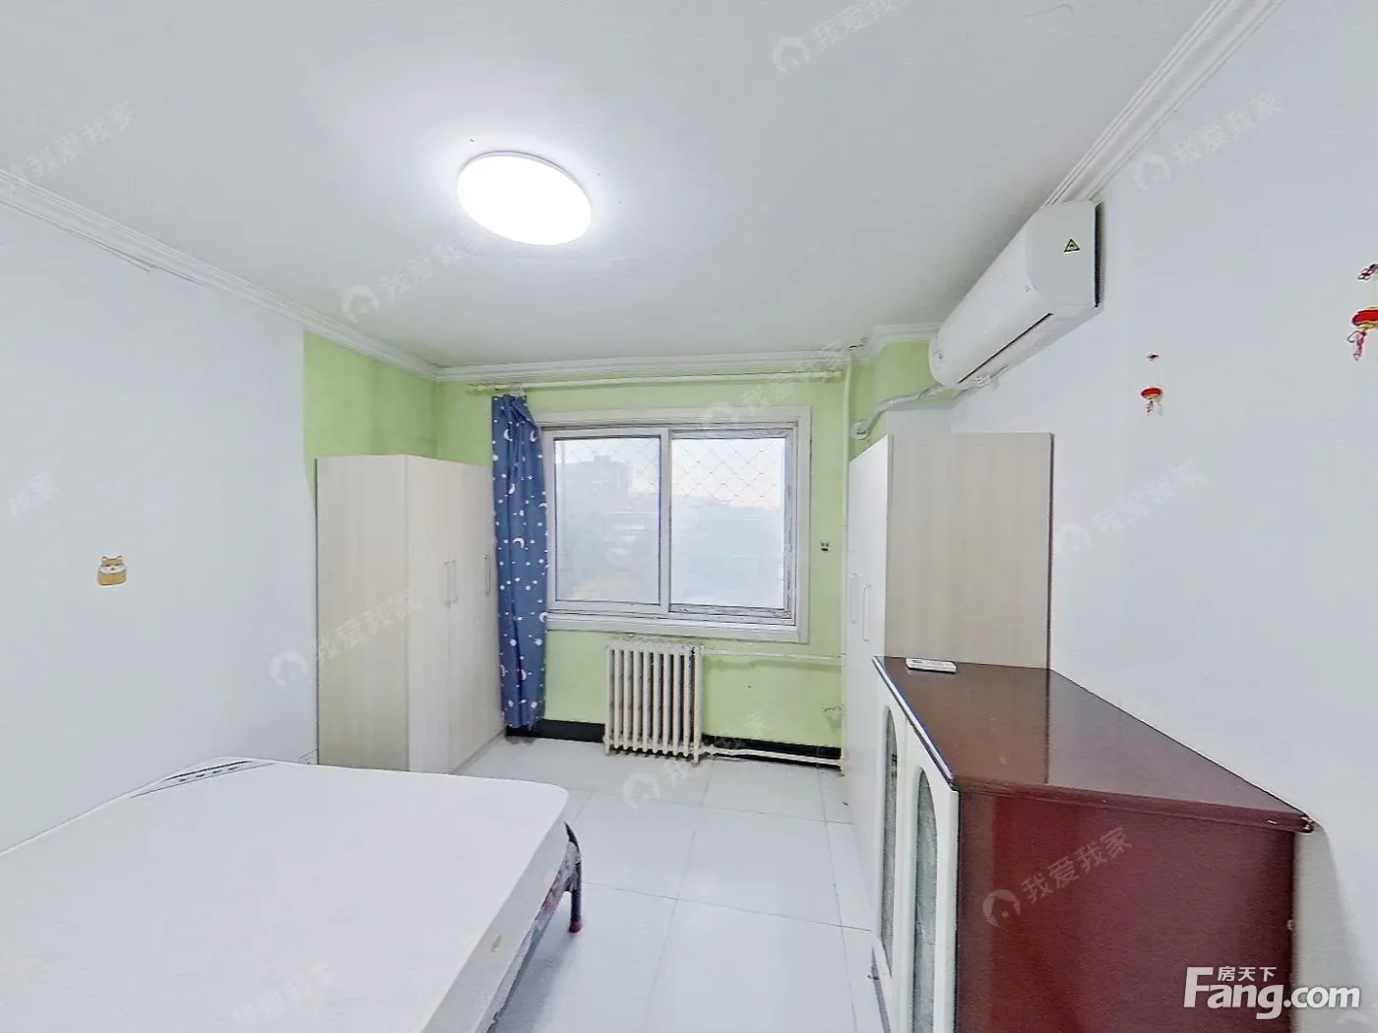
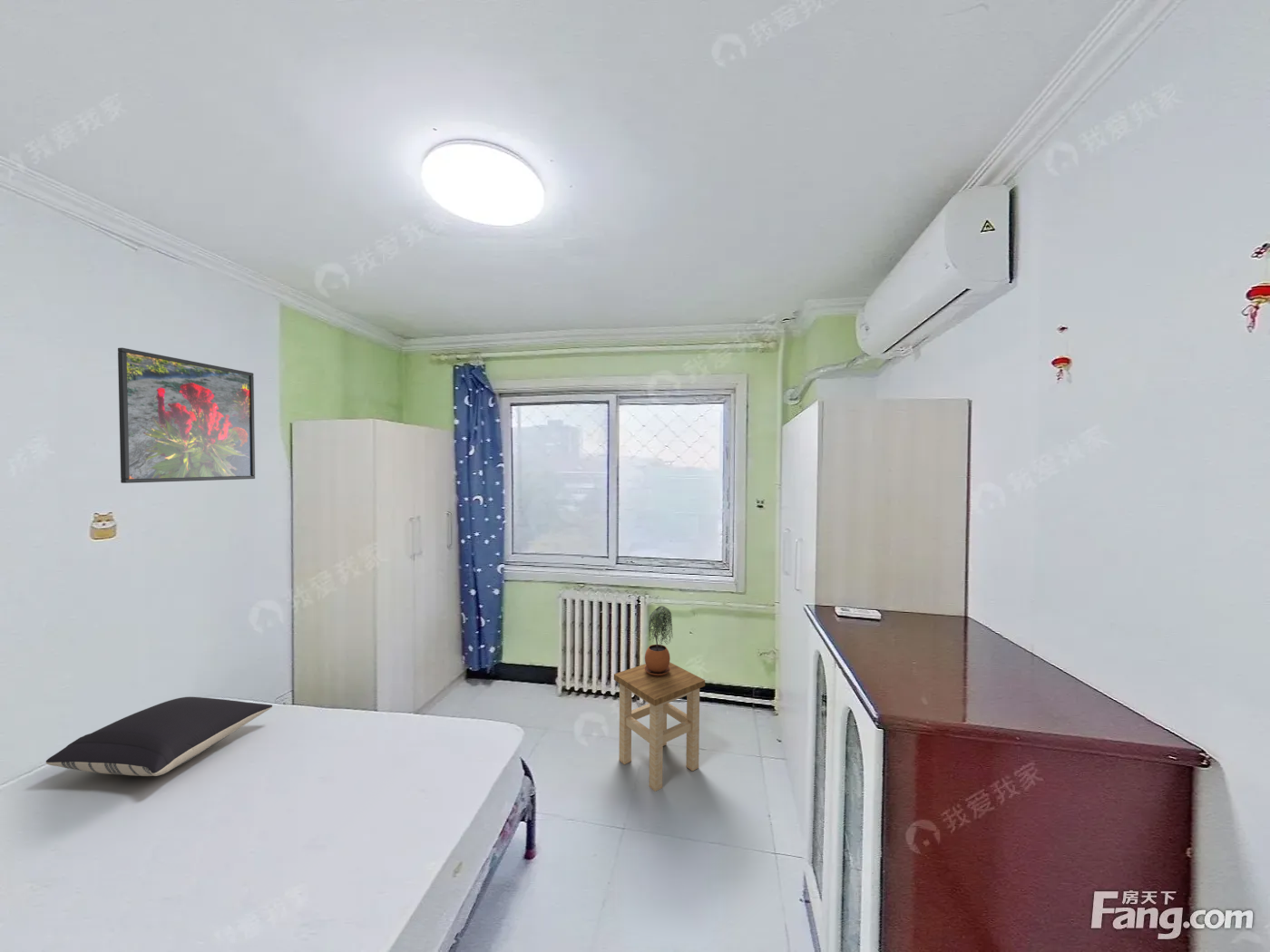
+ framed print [117,347,256,484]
+ stool [613,662,706,792]
+ pillow [45,696,273,777]
+ potted plant [644,605,674,676]
